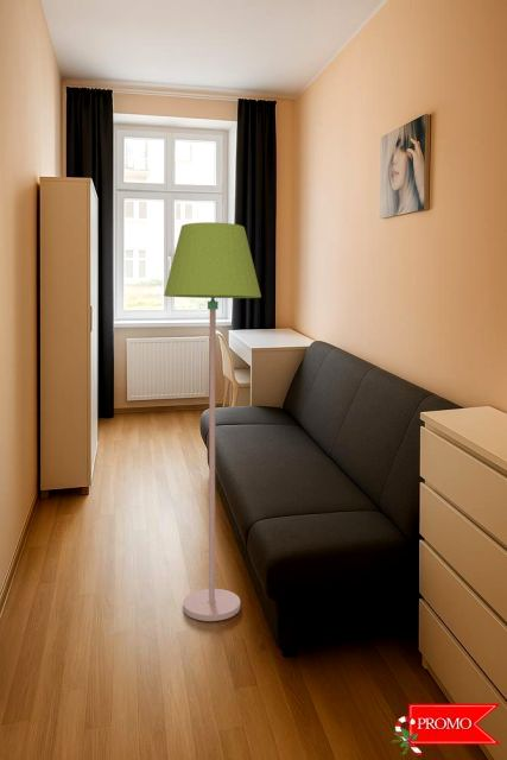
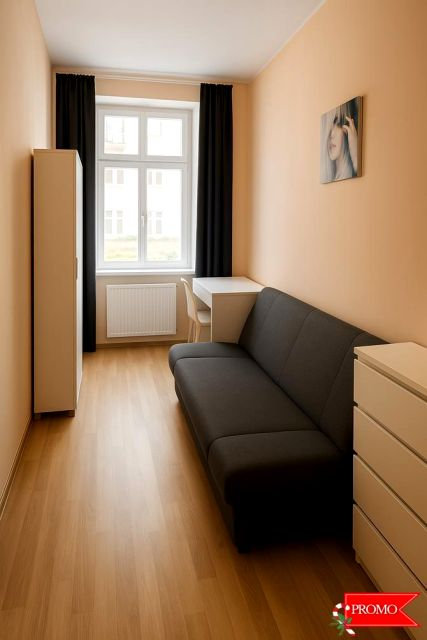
- floor lamp [163,221,262,622]
